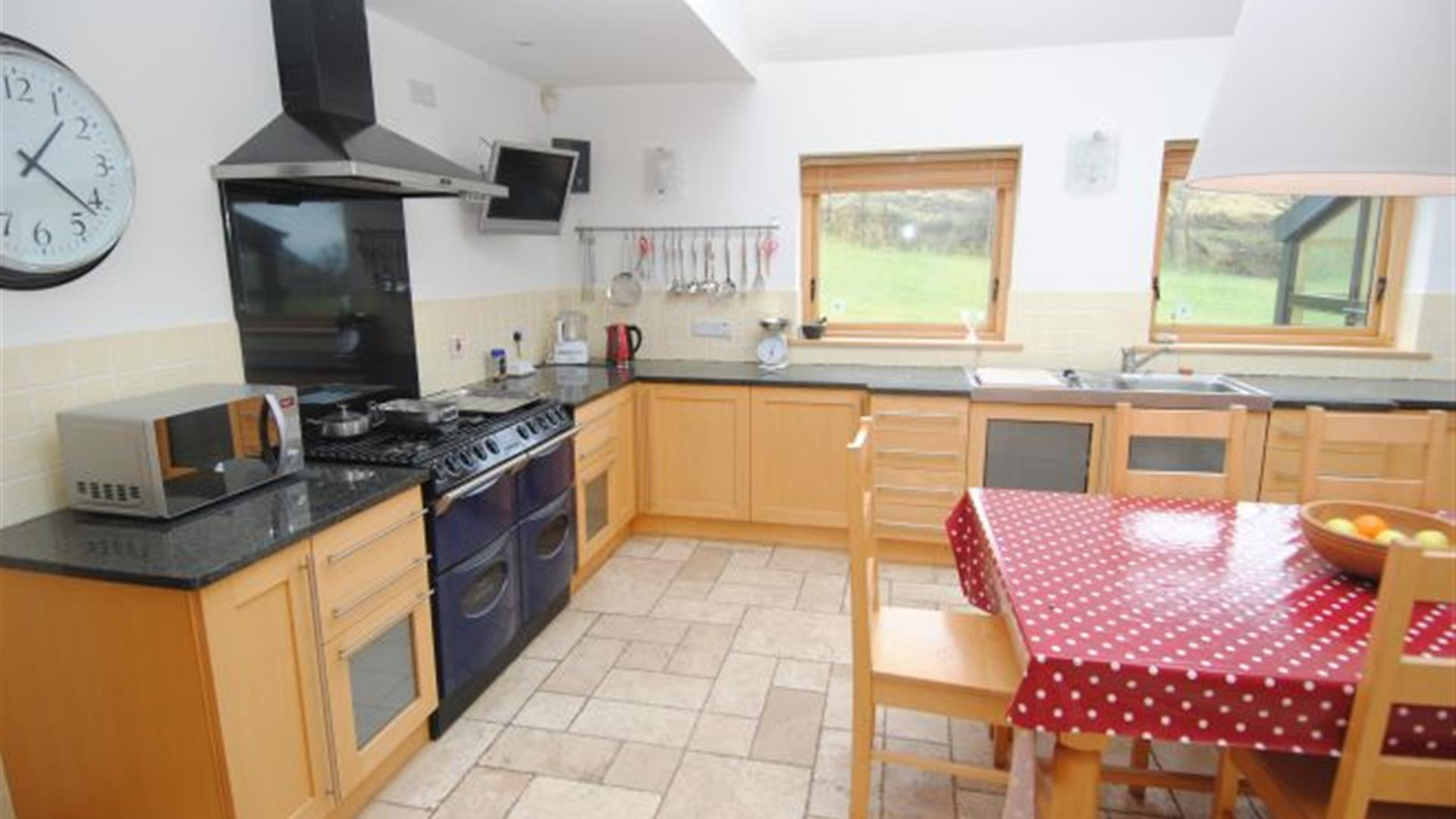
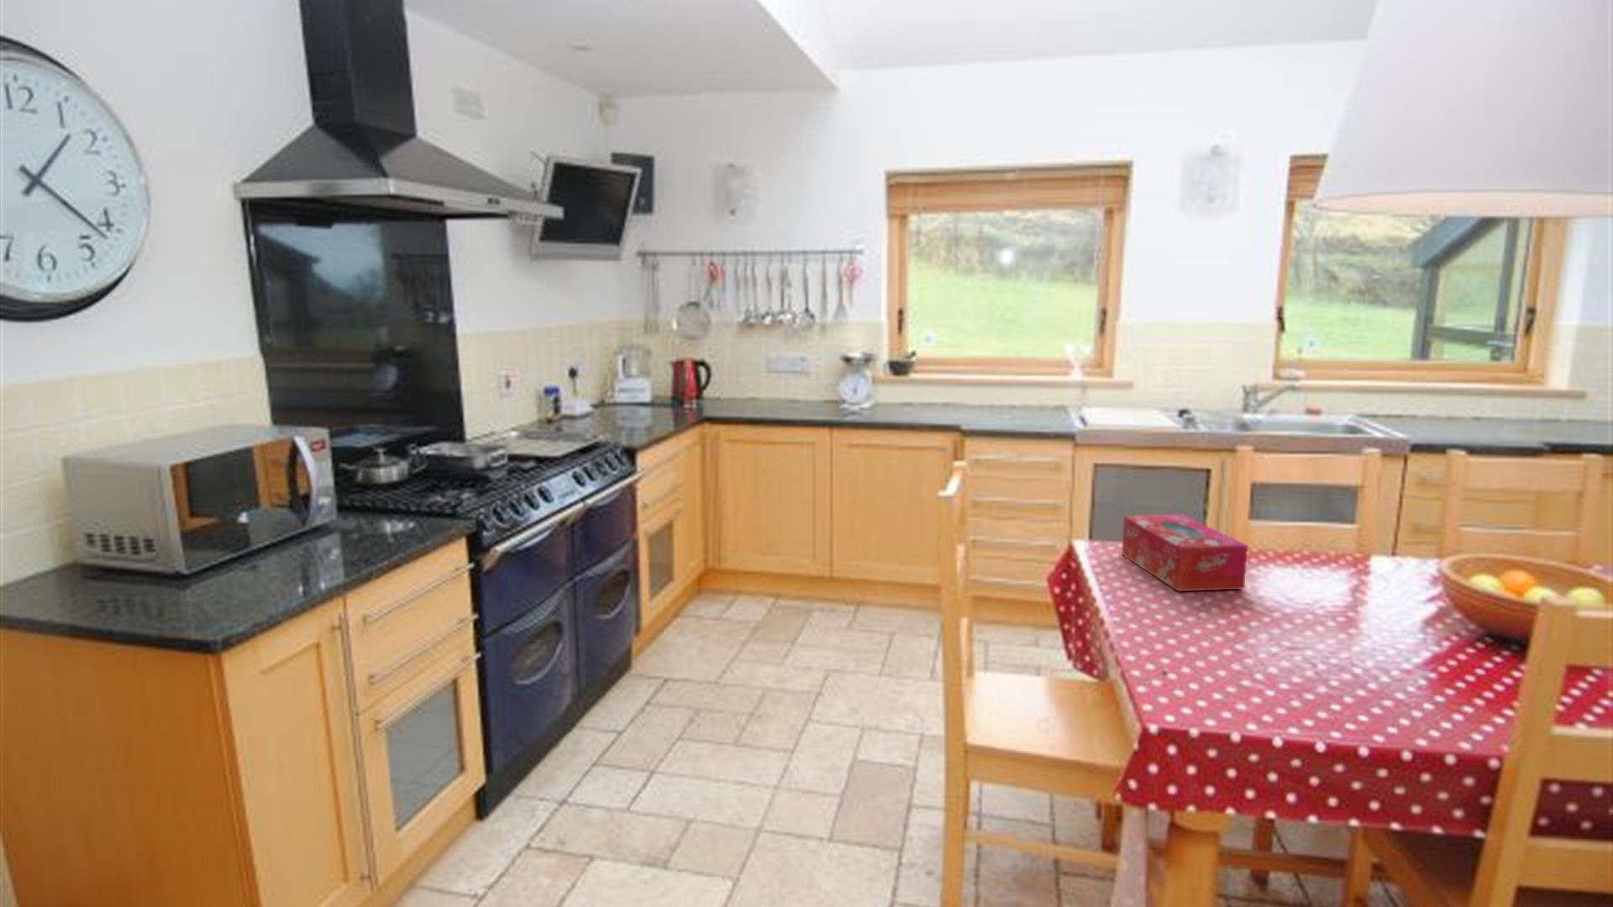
+ tissue box [1121,513,1249,592]
